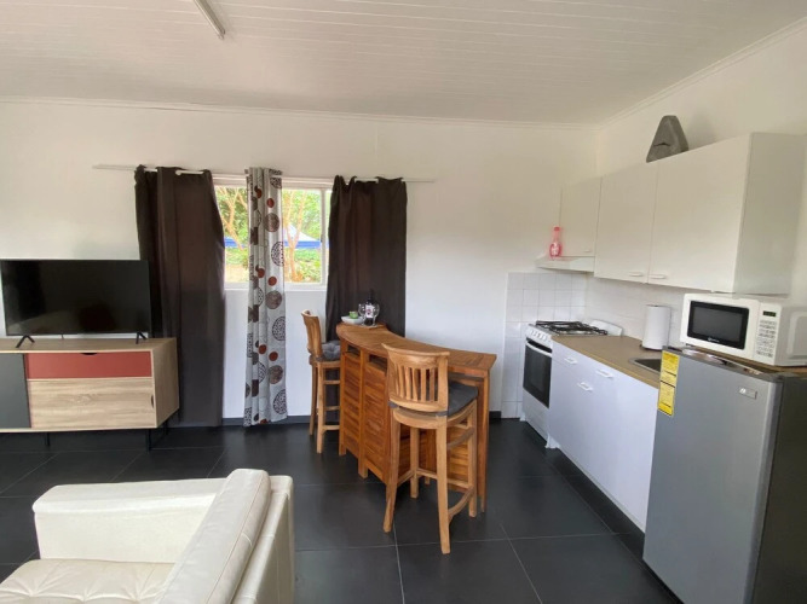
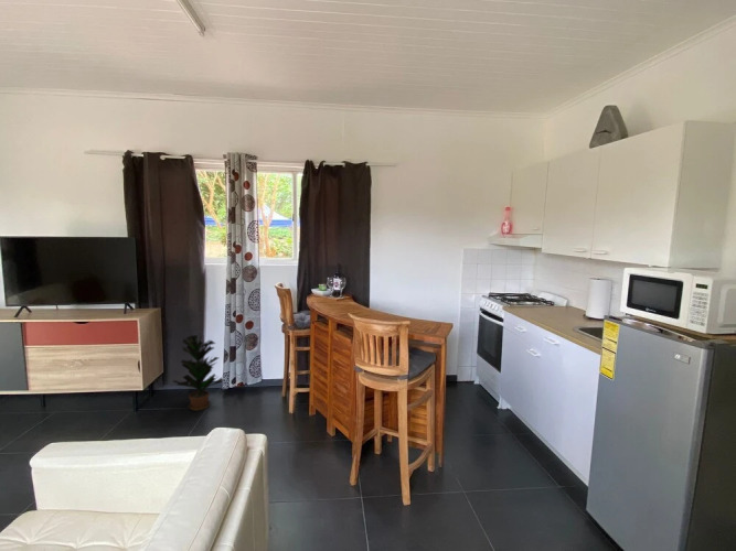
+ potted plant [171,334,224,411]
